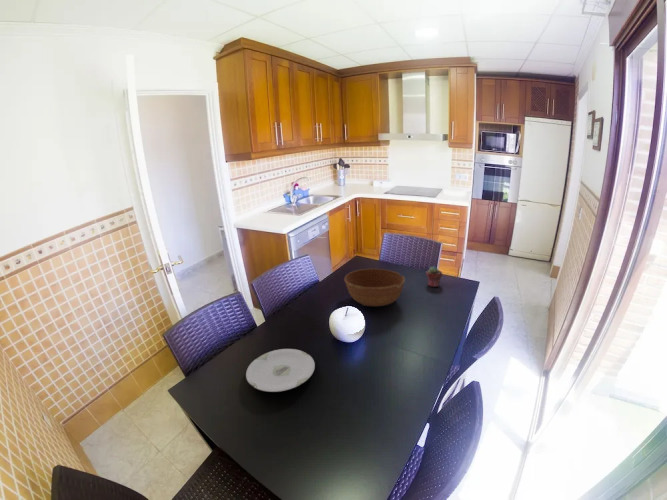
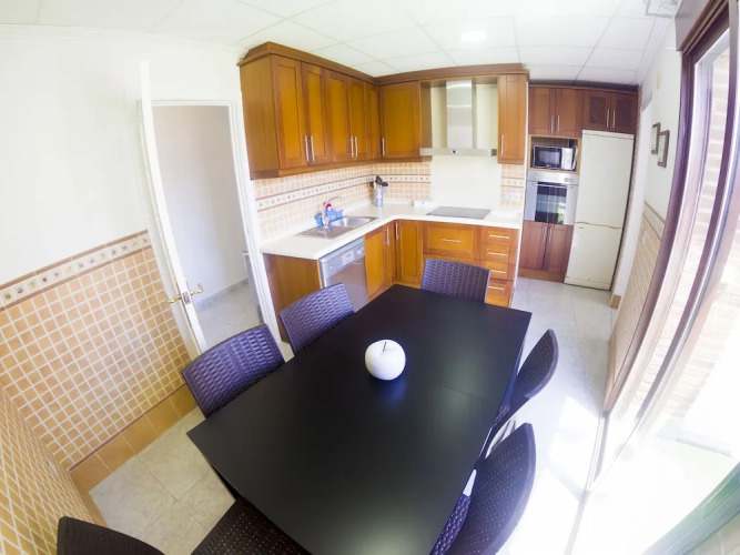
- plate [245,348,316,393]
- potted succulent [425,265,443,288]
- bowl [343,268,406,307]
